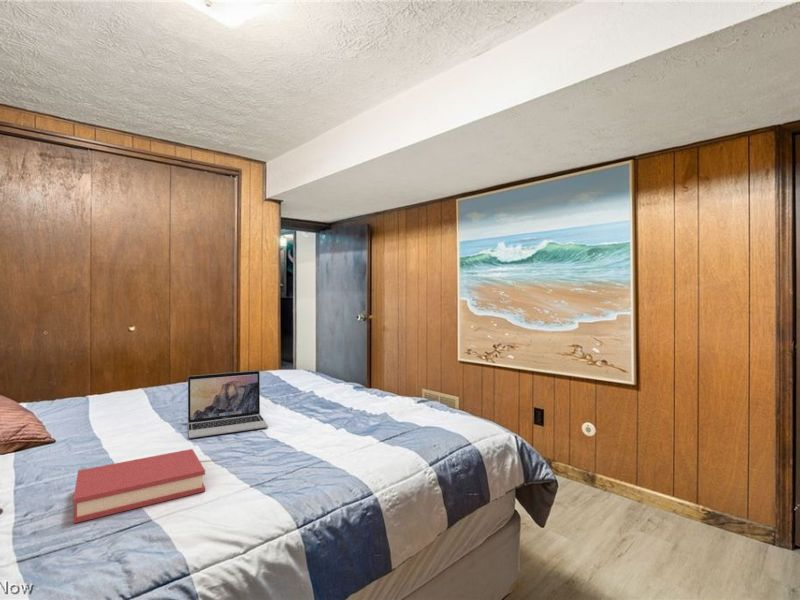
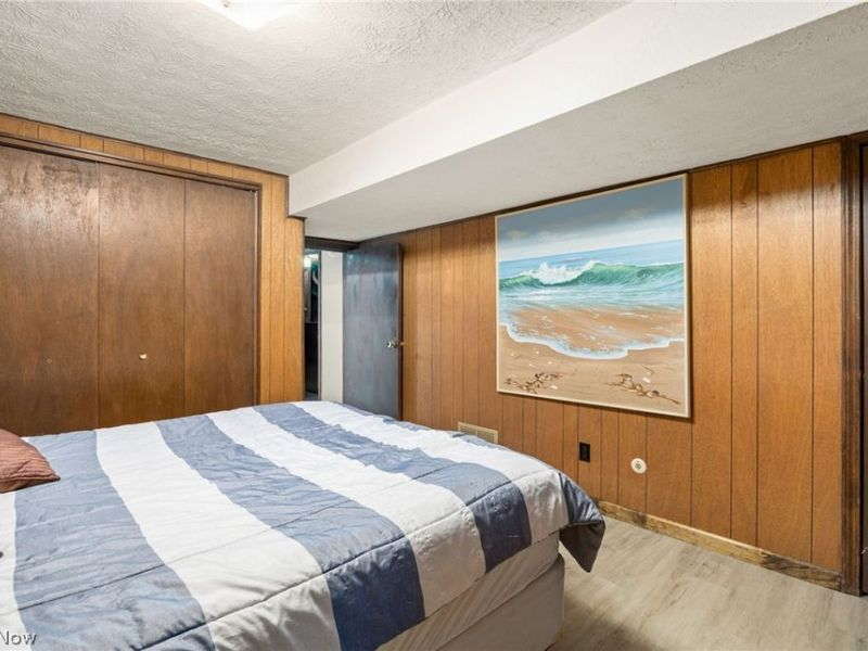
- hardback book [72,448,206,524]
- laptop [187,370,269,439]
